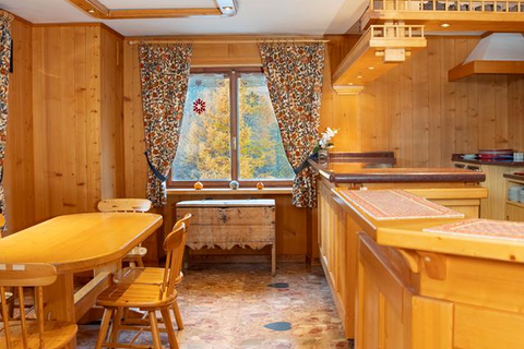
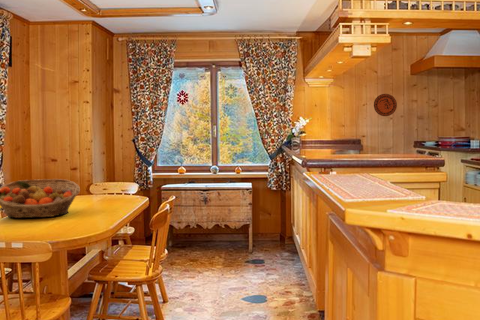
+ decorative plate [373,93,398,117]
+ fruit basket [0,178,81,219]
